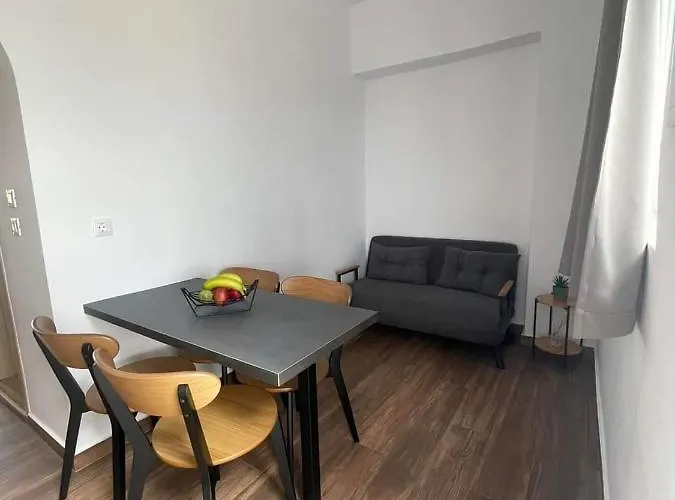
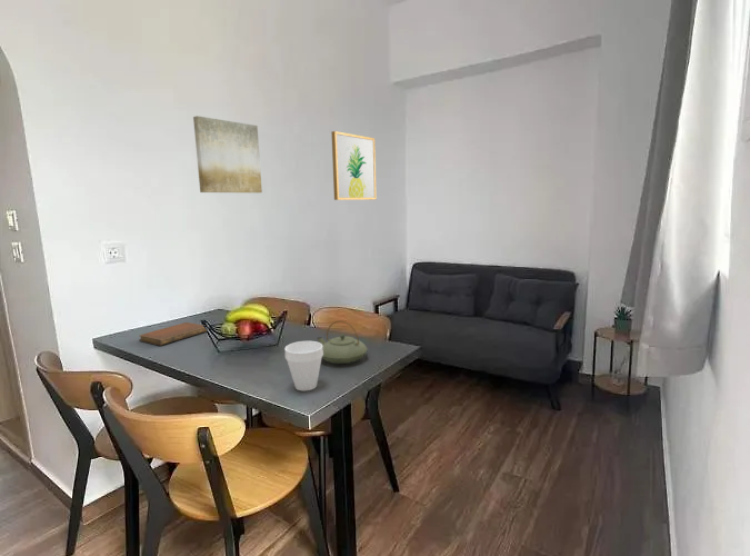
+ teapot [316,319,369,365]
+ notebook [138,321,208,347]
+ wall art [192,115,263,193]
+ wall art [330,130,378,201]
+ cup [283,340,323,391]
